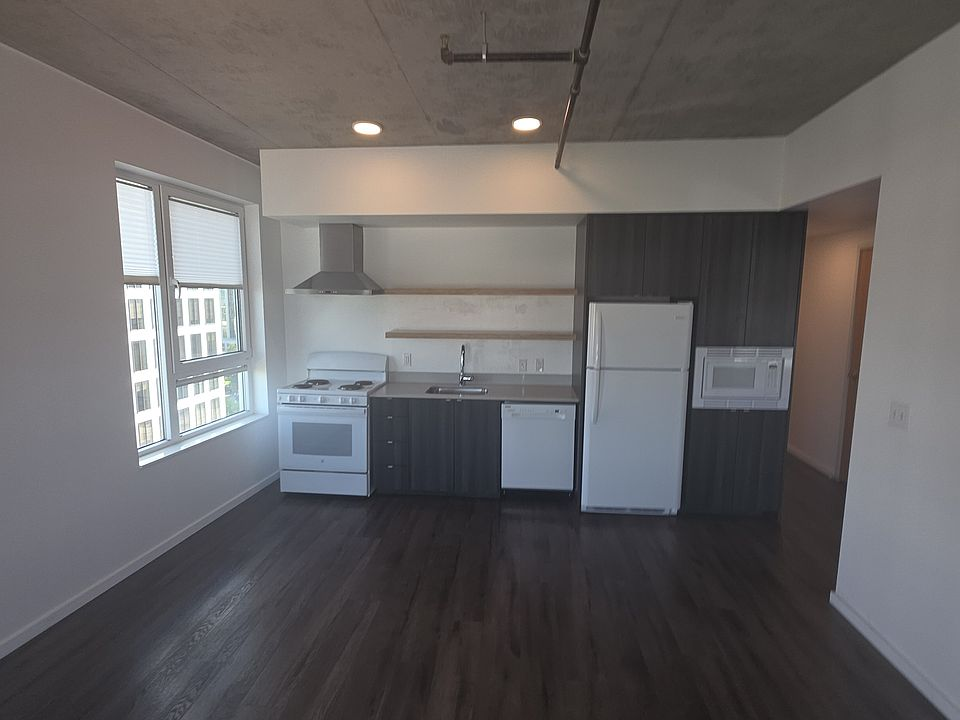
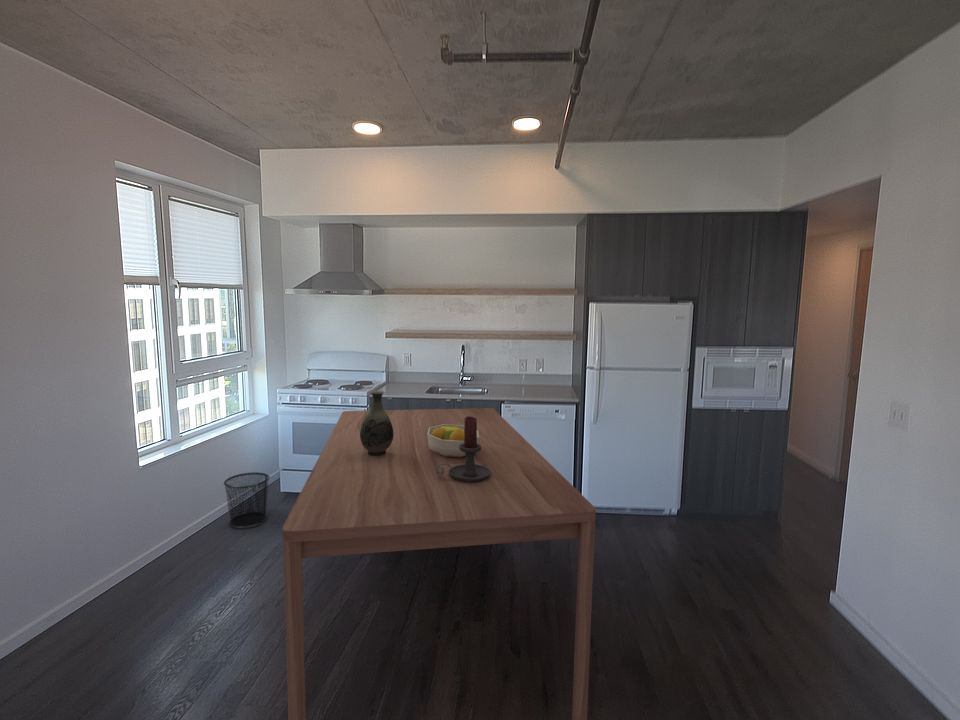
+ candle holder [436,416,491,482]
+ vase [360,390,394,456]
+ fruit bowl [427,424,479,458]
+ waste bin [223,471,270,530]
+ dining table [281,407,597,720]
